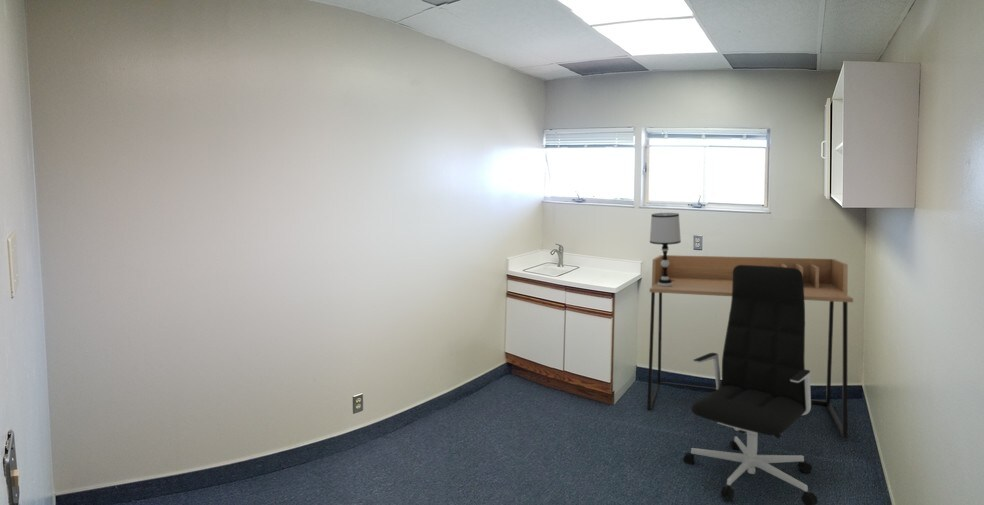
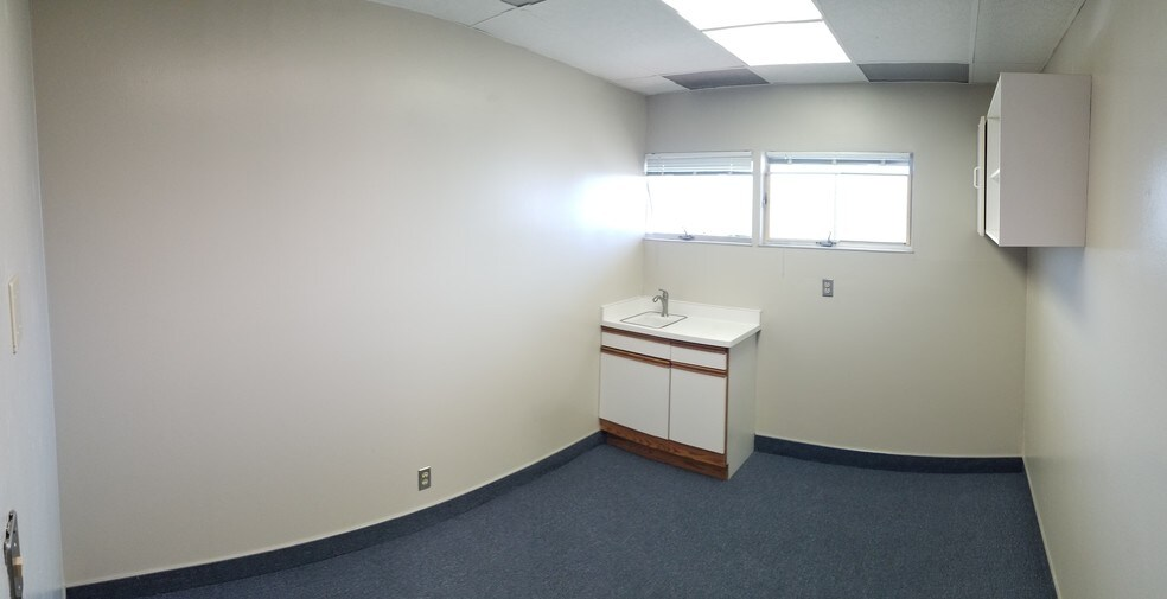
- table lamp [649,212,682,287]
- office chair [682,265,819,505]
- desk [646,254,854,439]
